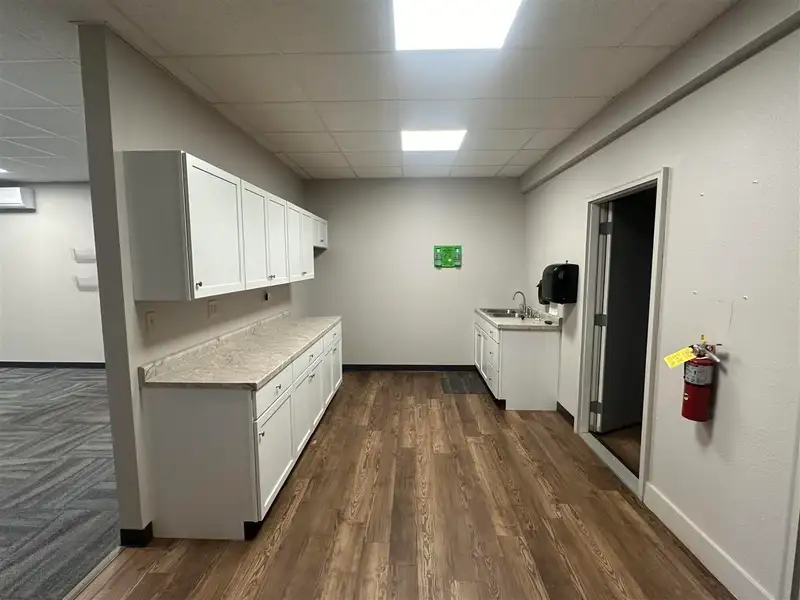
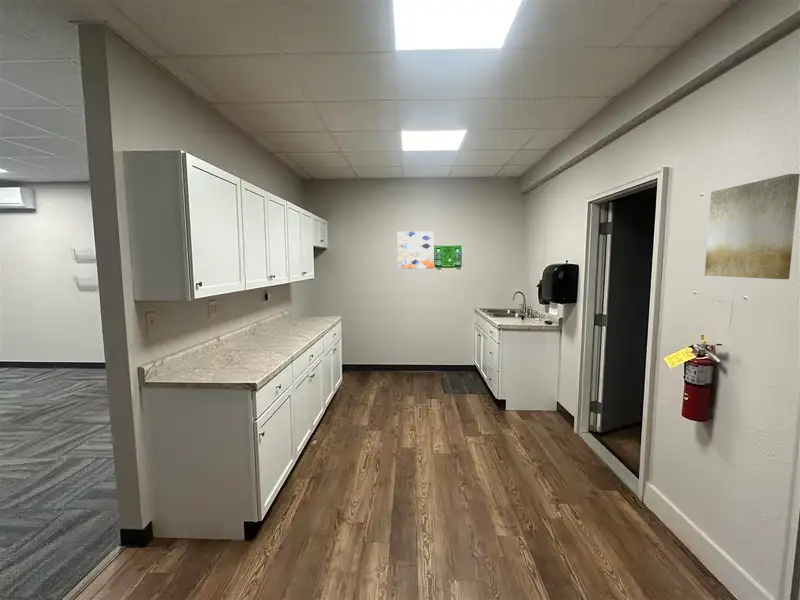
+ wall art [396,231,435,270]
+ wall art [704,173,800,280]
